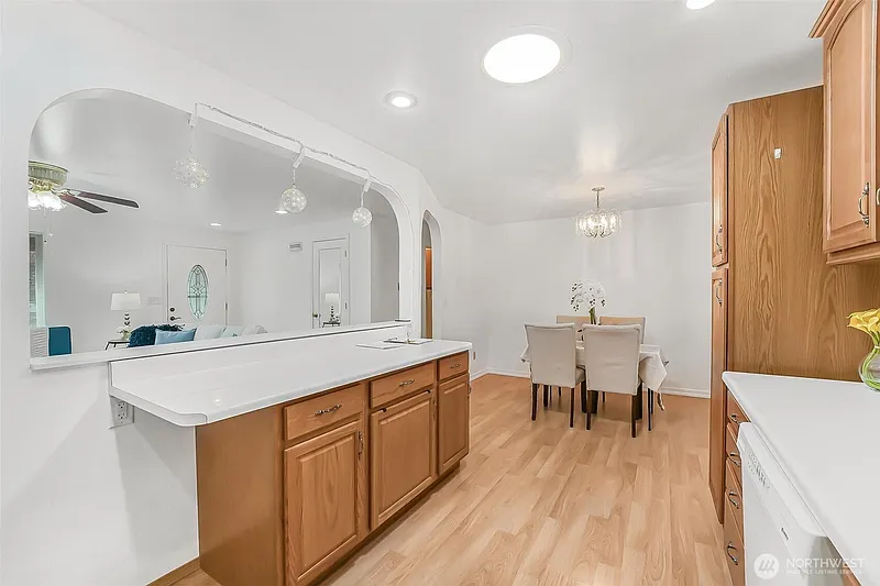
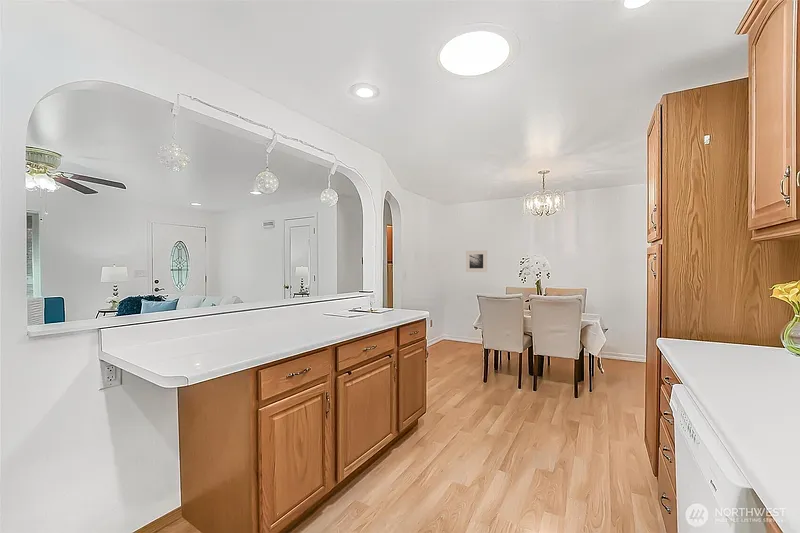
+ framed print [465,249,488,273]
